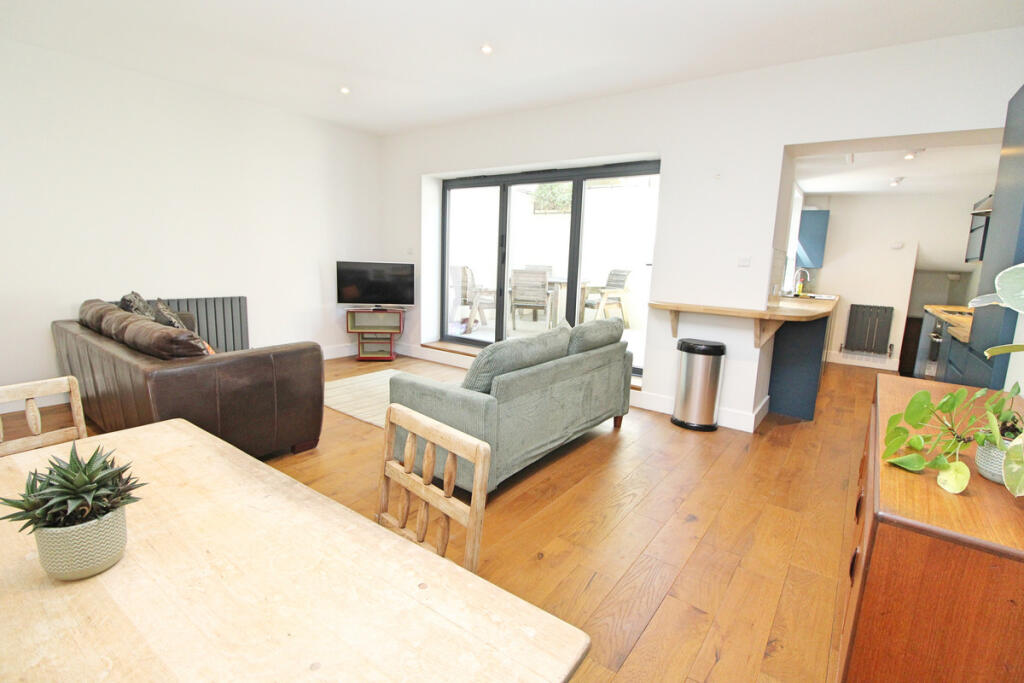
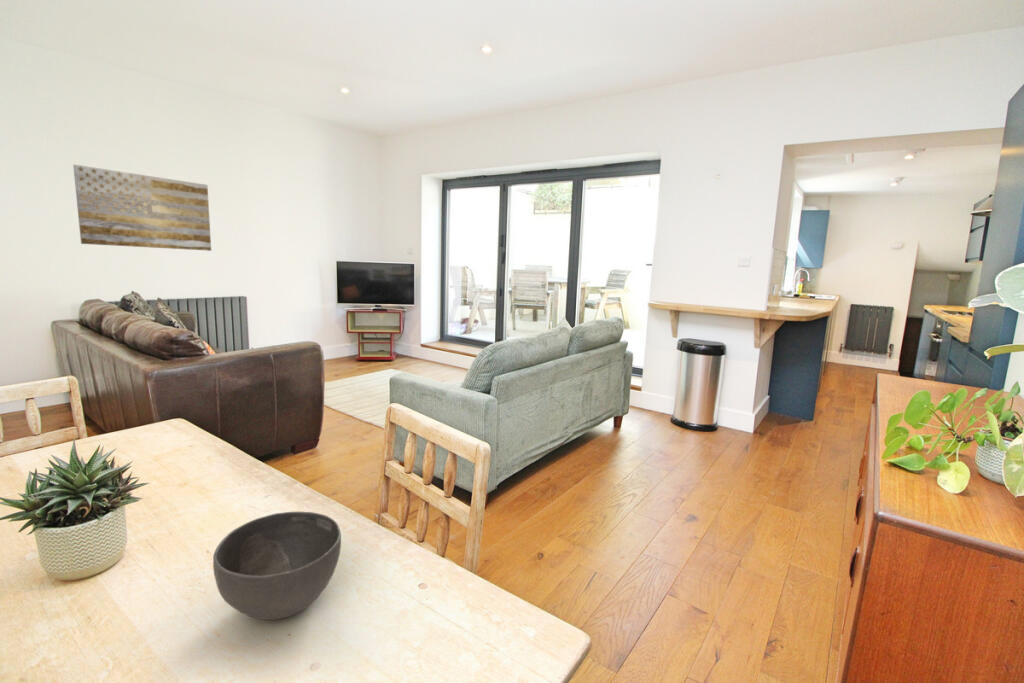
+ wall art [72,164,212,252]
+ bowl [212,511,342,621]
